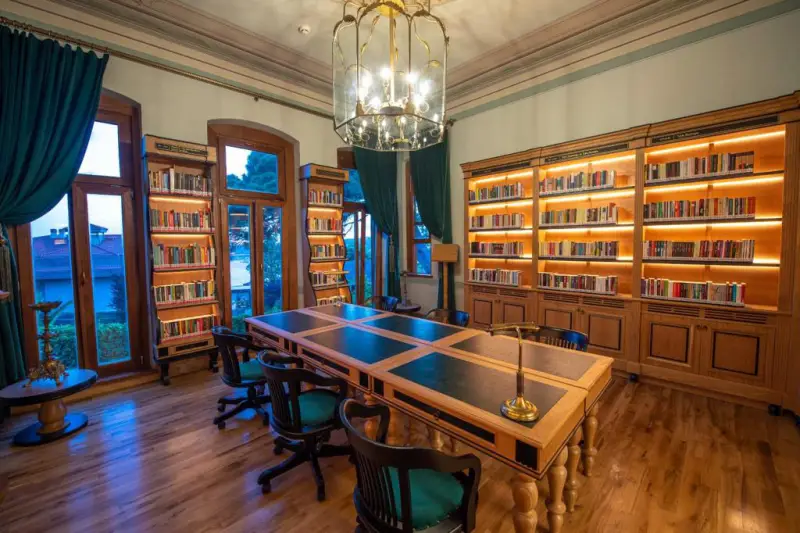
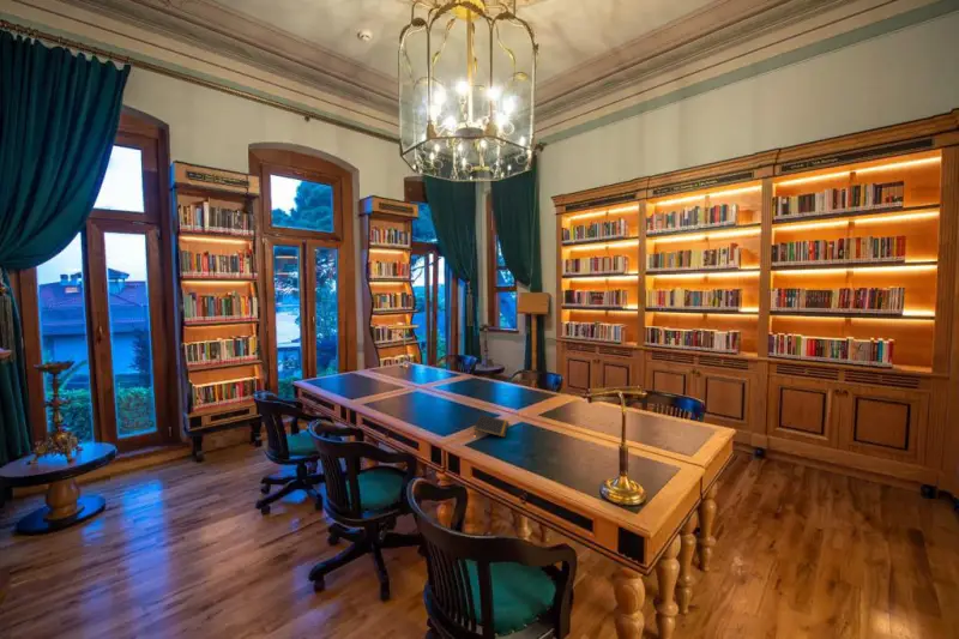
+ notepad [472,414,509,439]
